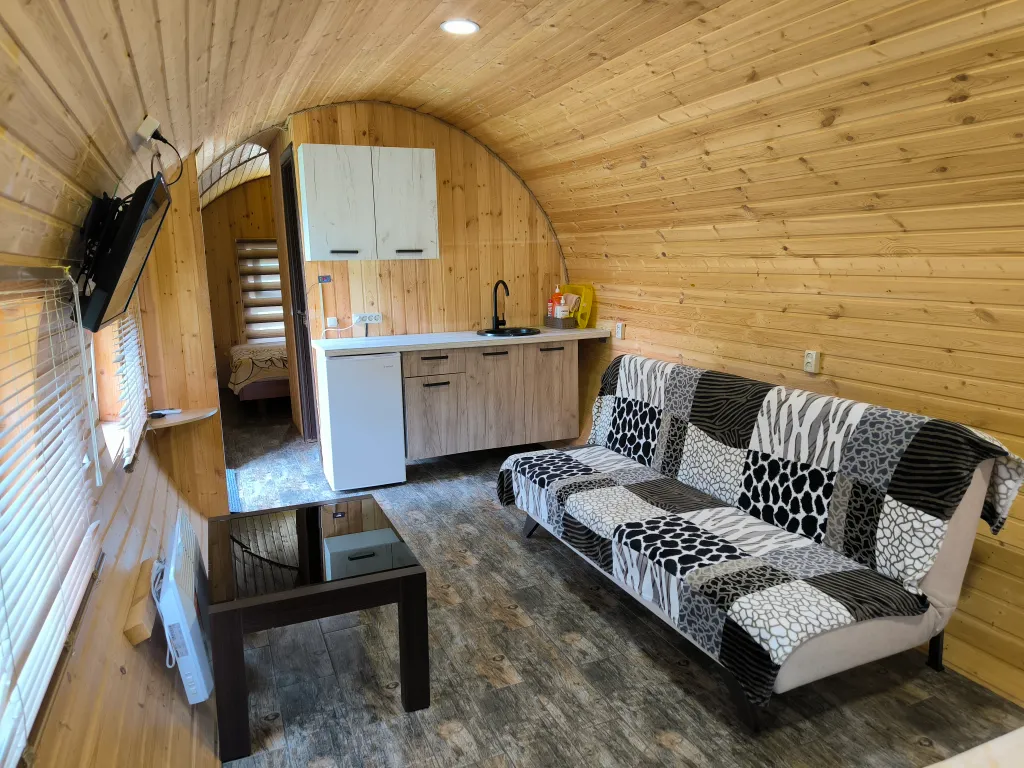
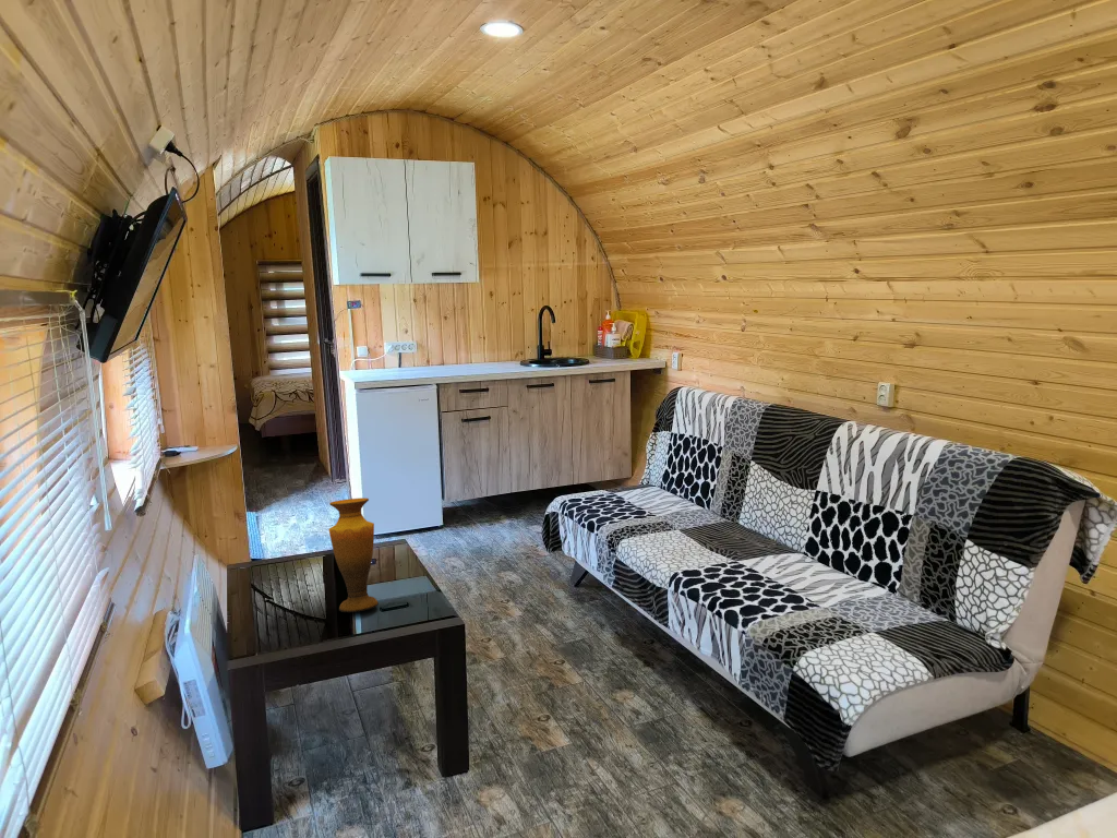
+ vase [327,496,380,613]
